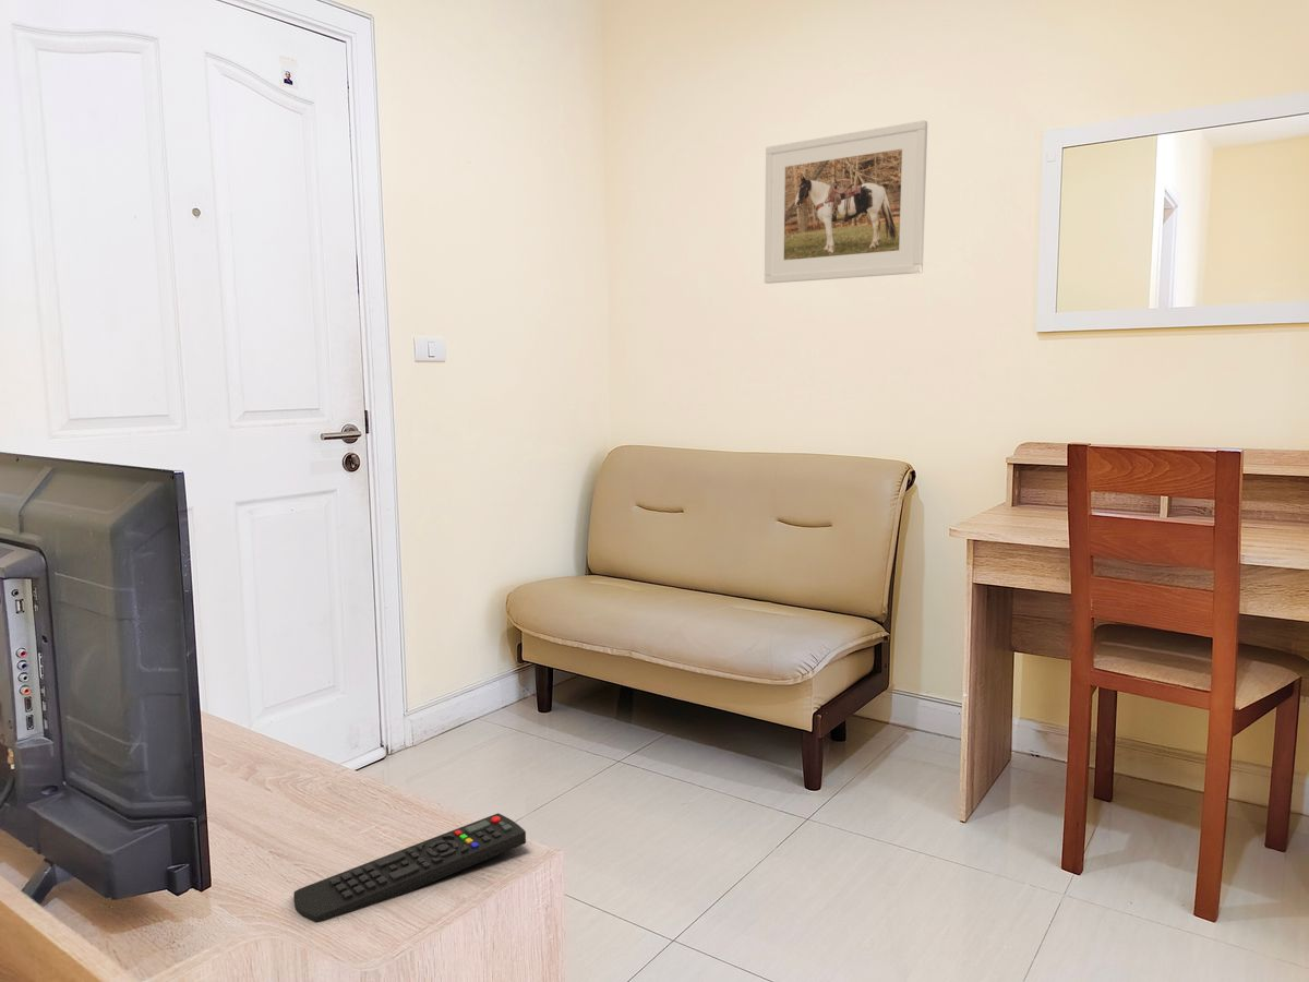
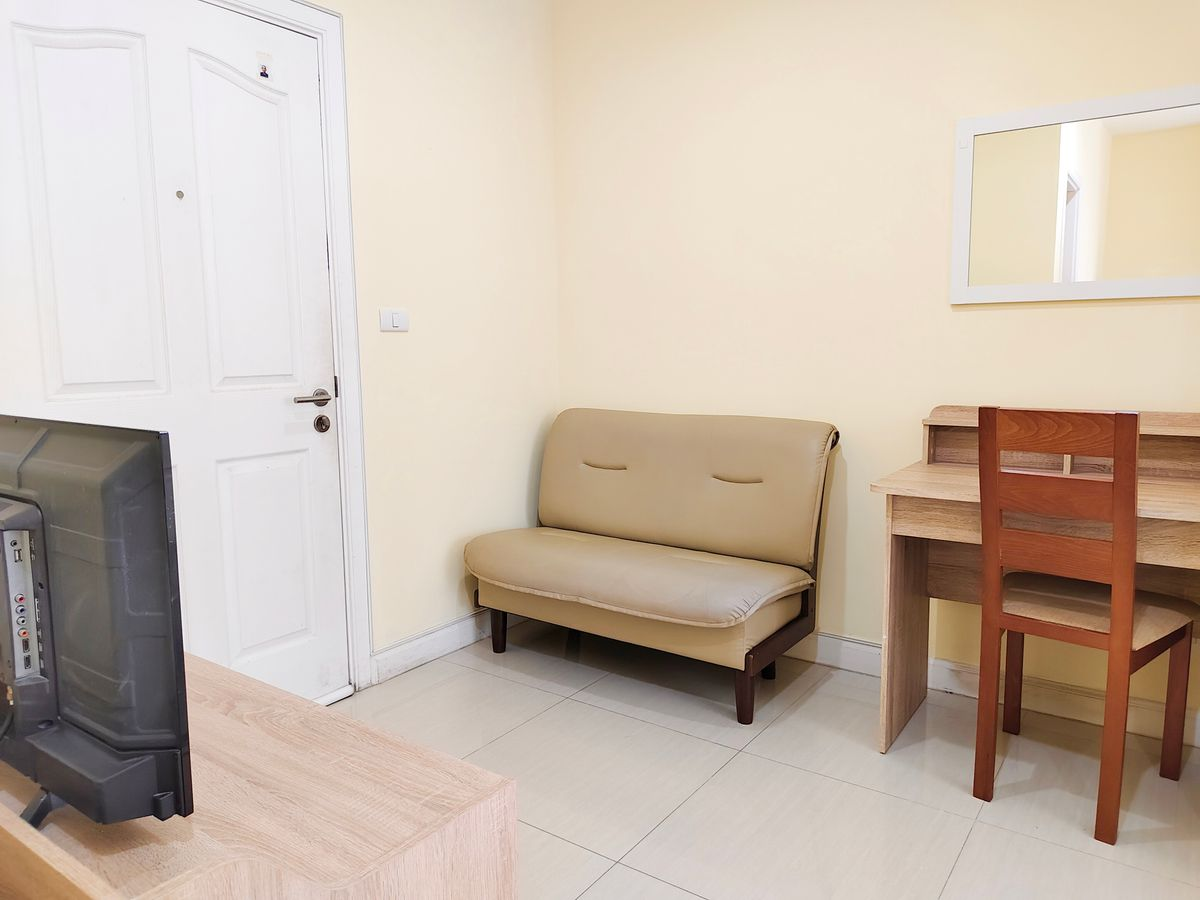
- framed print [764,120,928,285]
- remote control [292,812,527,923]
